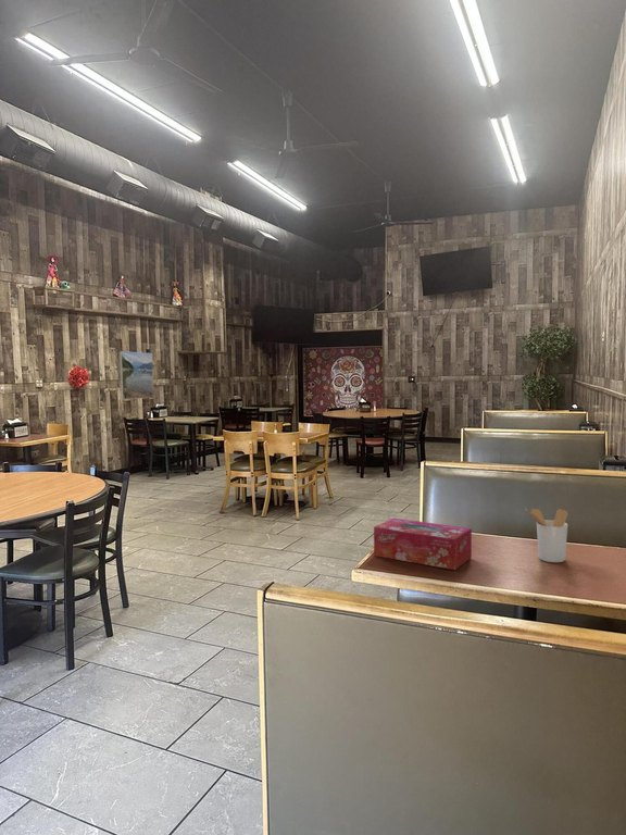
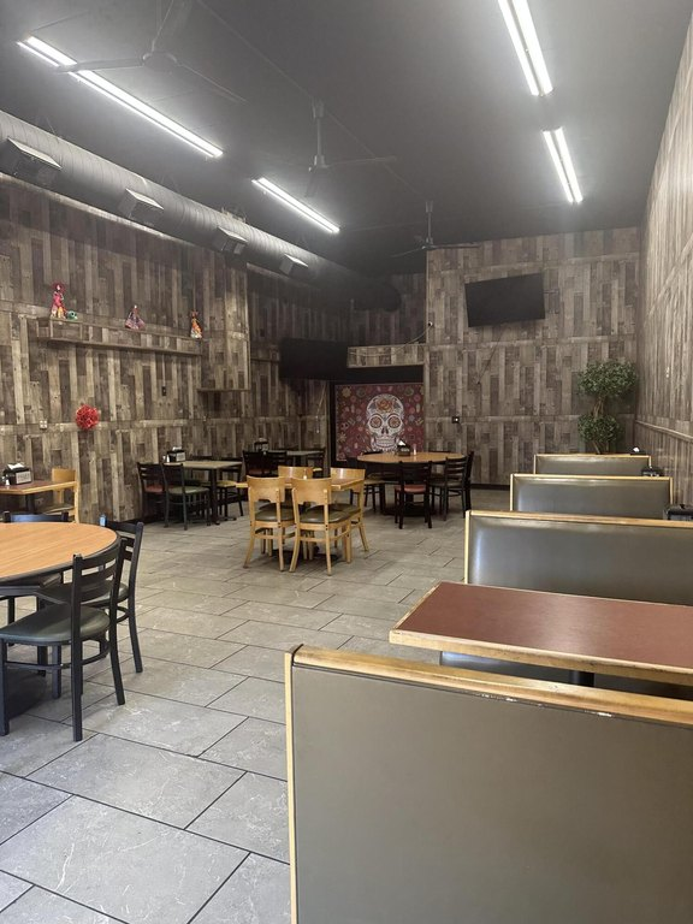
- tissue box [373,518,473,571]
- utensil holder [524,508,568,563]
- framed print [118,350,154,400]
